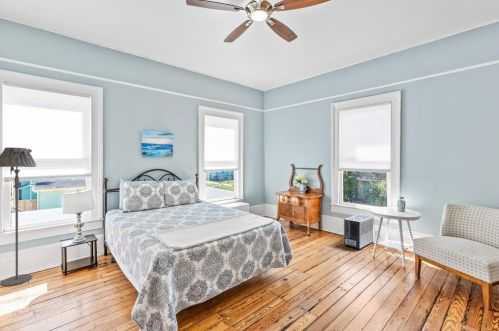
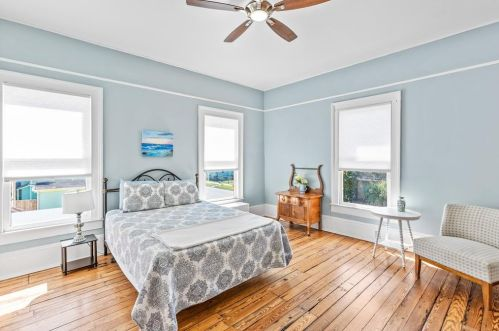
- air purifier [343,214,375,250]
- floor lamp [0,147,37,288]
